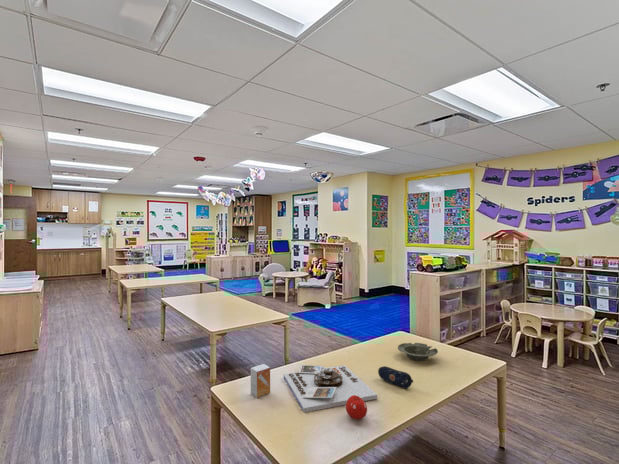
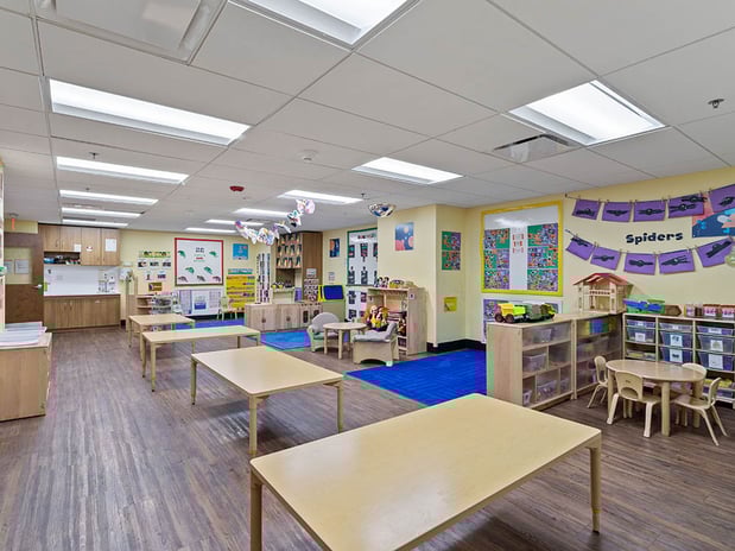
- bowl [397,342,439,362]
- fruit [345,395,368,421]
- small box [250,363,271,398]
- board game [283,364,378,413]
- pencil case [377,365,414,390]
